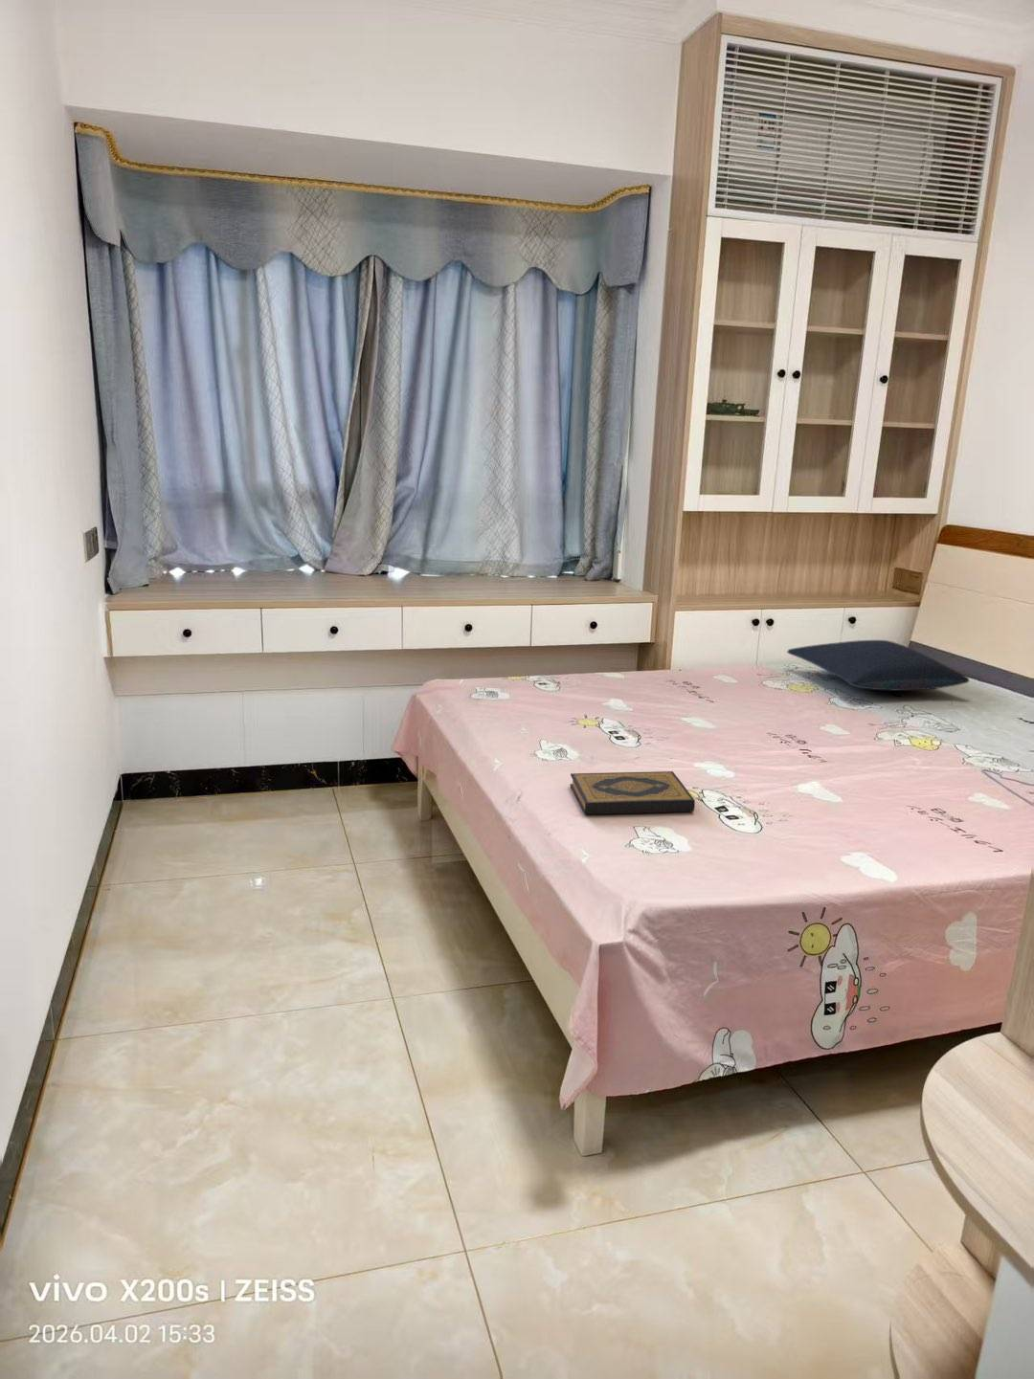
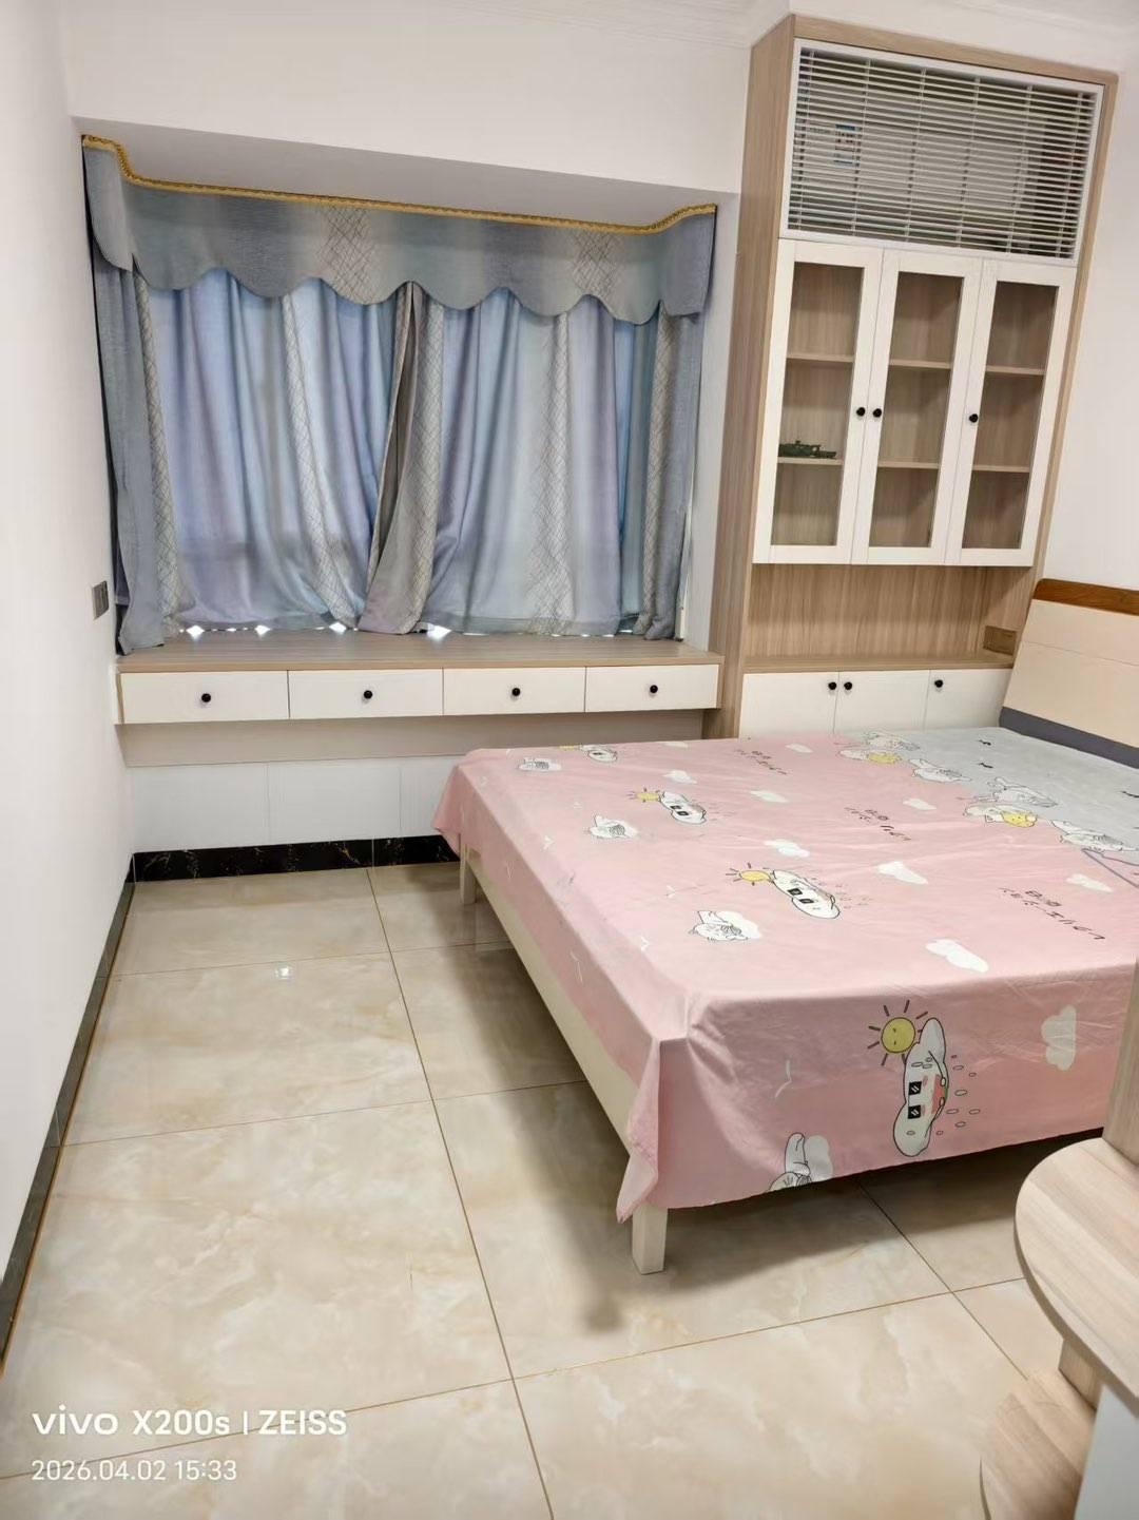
- pillow [786,640,970,692]
- hardback book [569,770,696,815]
